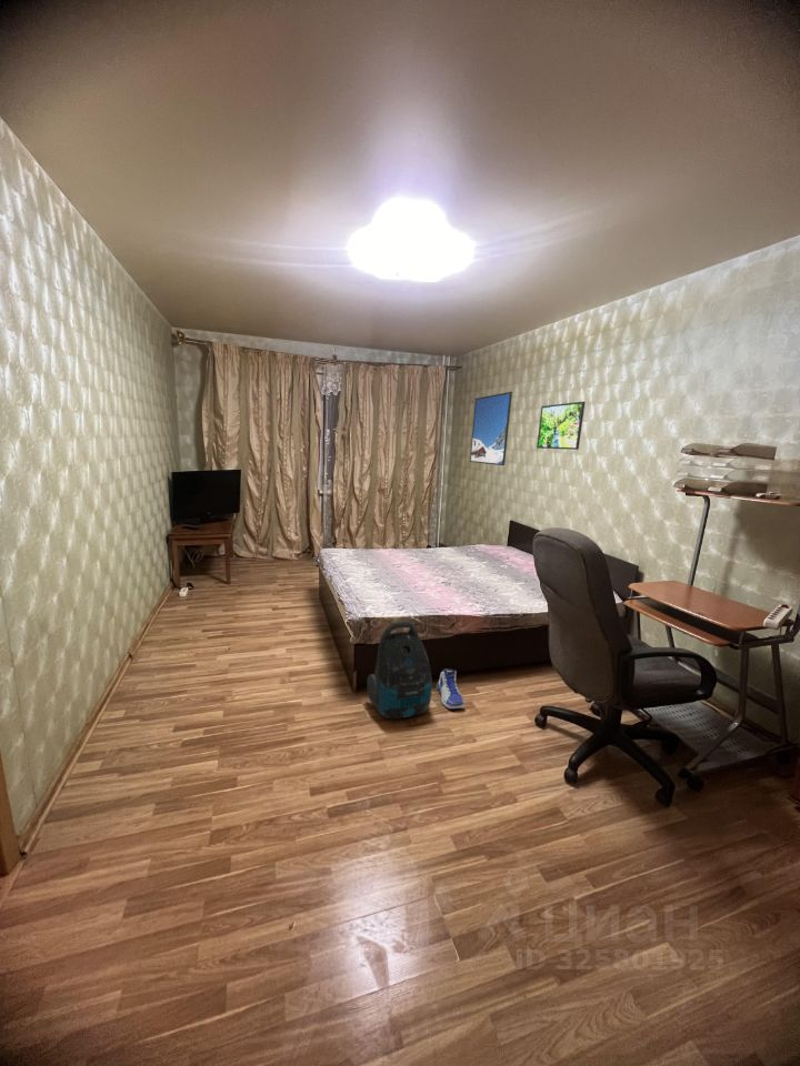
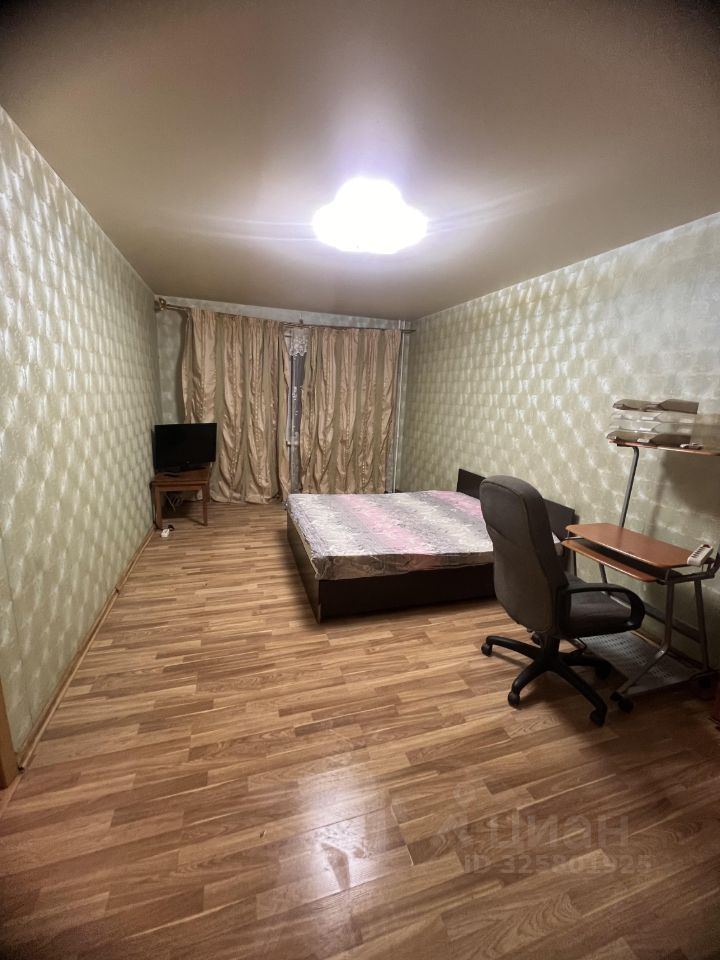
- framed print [469,391,513,466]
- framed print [536,401,586,451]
- sneaker [436,667,466,710]
- vacuum cleaner [367,621,433,720]
